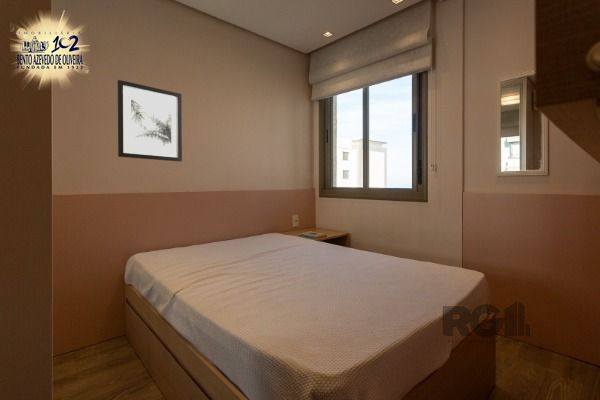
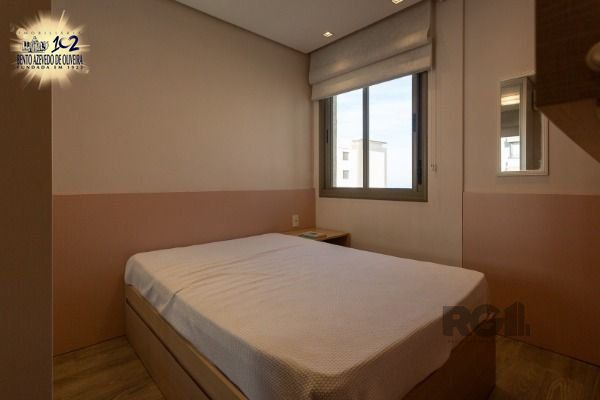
- wall art [117,79,183,163]
